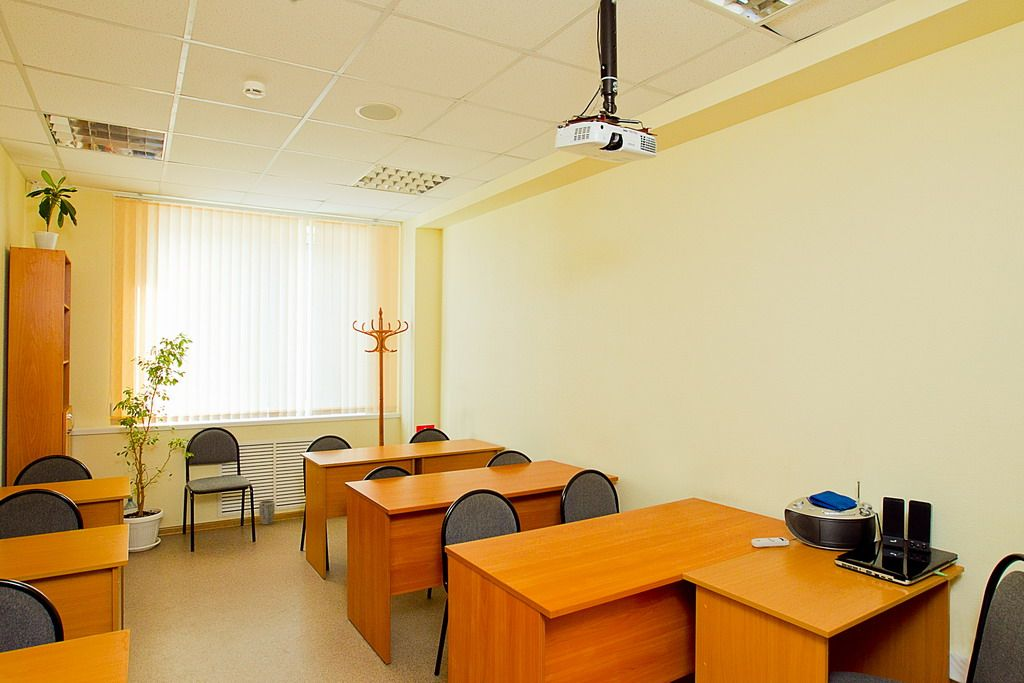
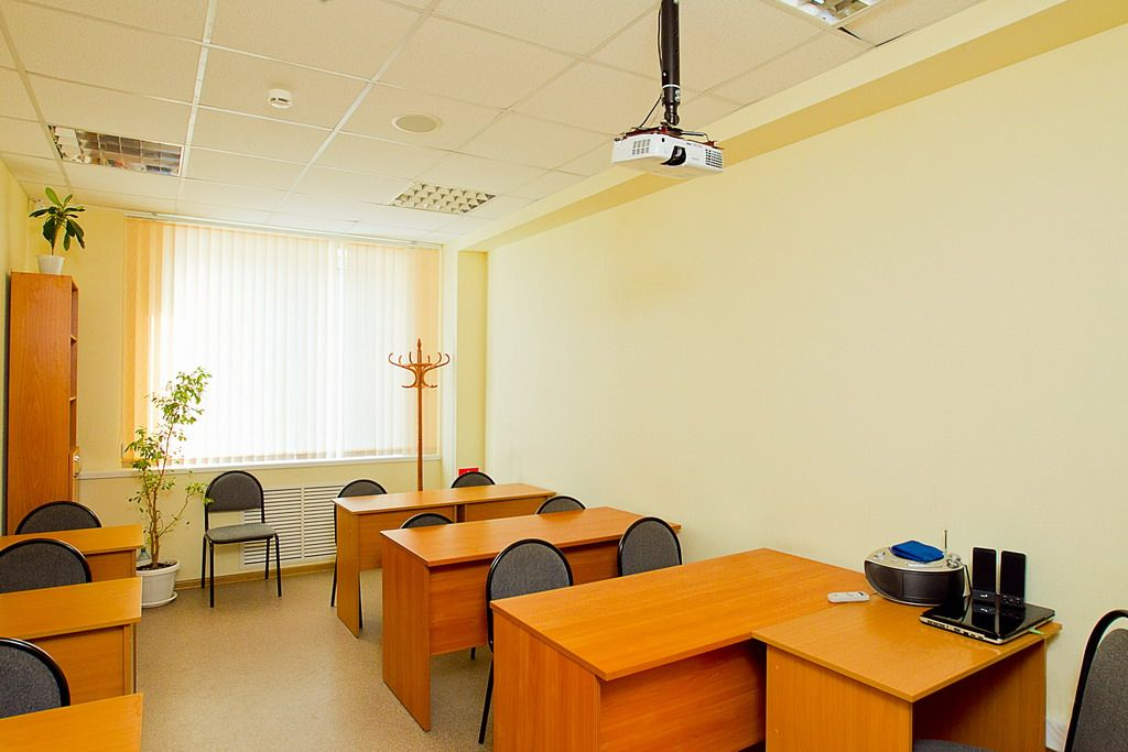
- plant pot [258,499,276,525]
